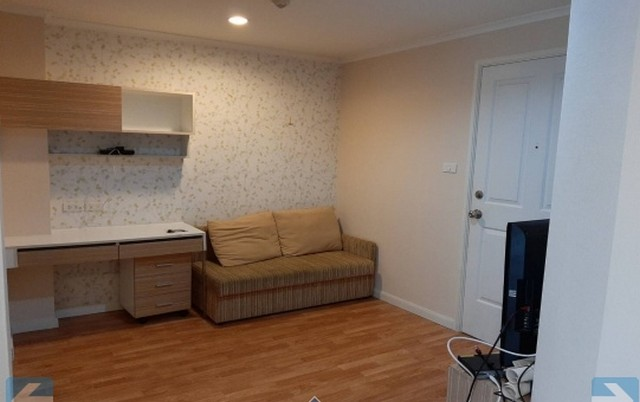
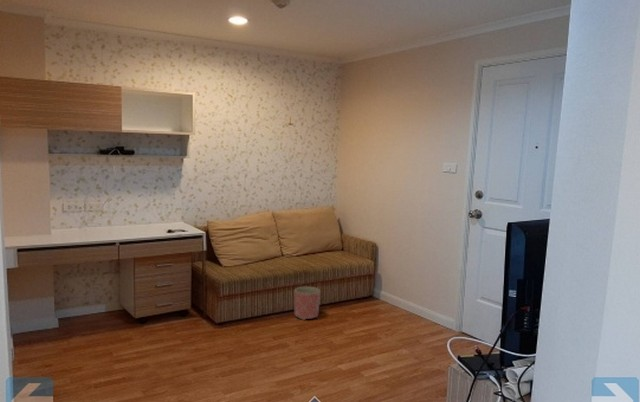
+ planter [294,286,321,321]
